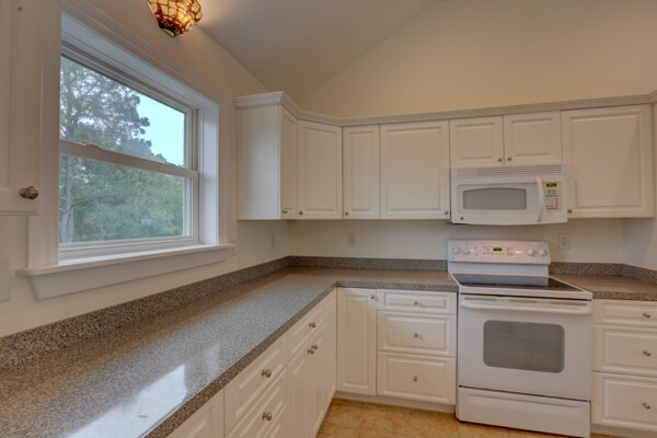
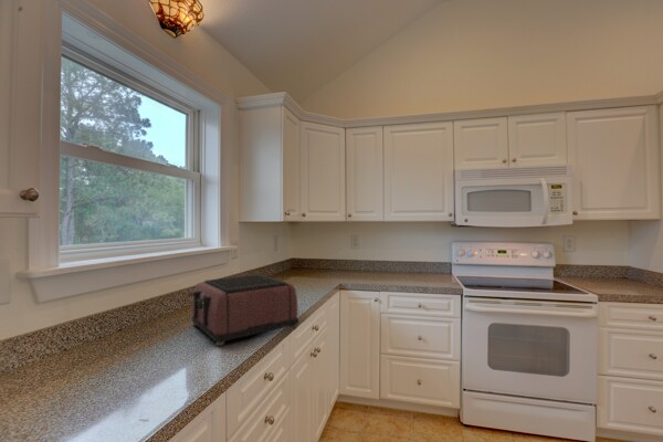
+ toaster [187,274,299,347]
